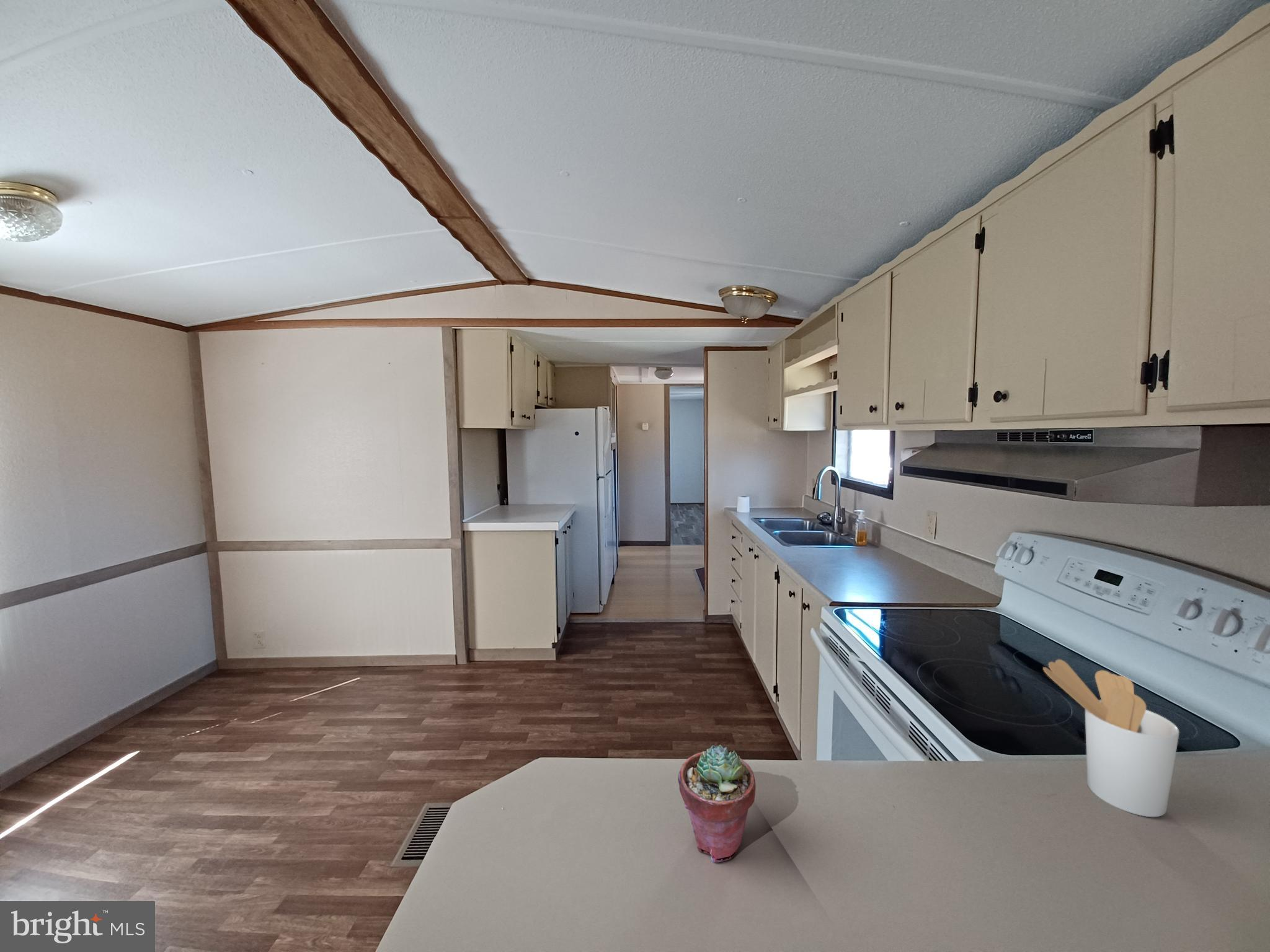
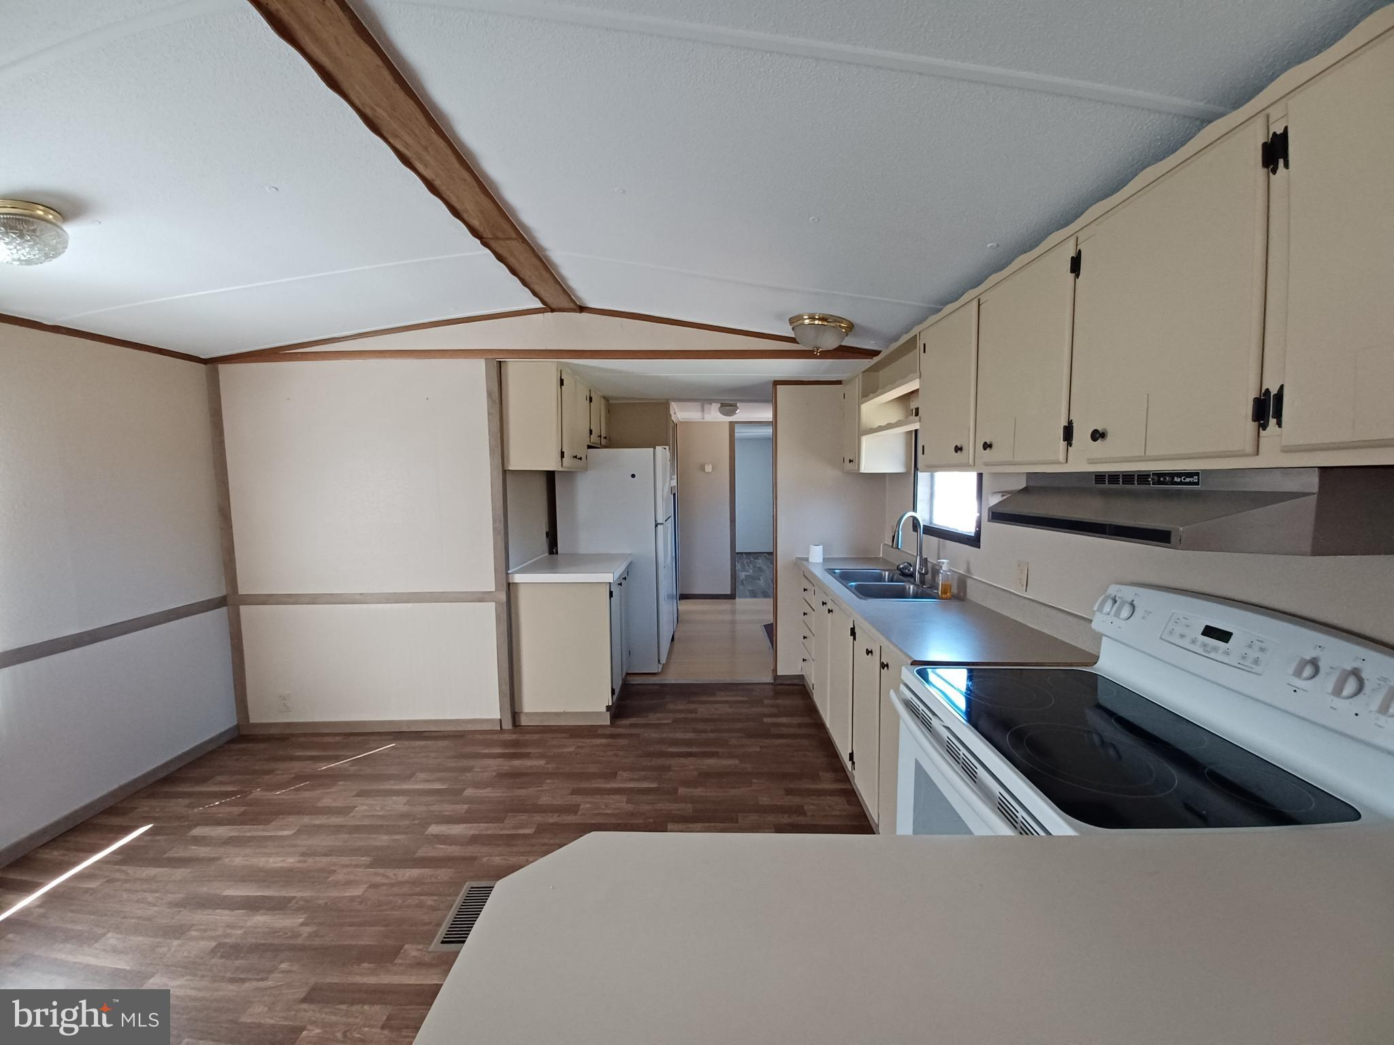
- potted succulent [677,744,757,863]
- utensil holder [1042,659,1180,818]
